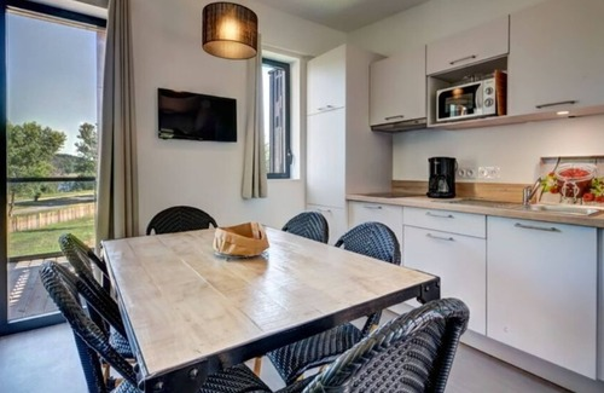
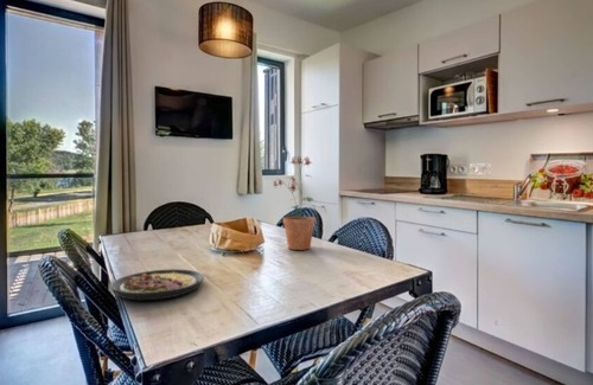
+ plate [110,268,205,301]
+ potted plant [272,155,317,251]
